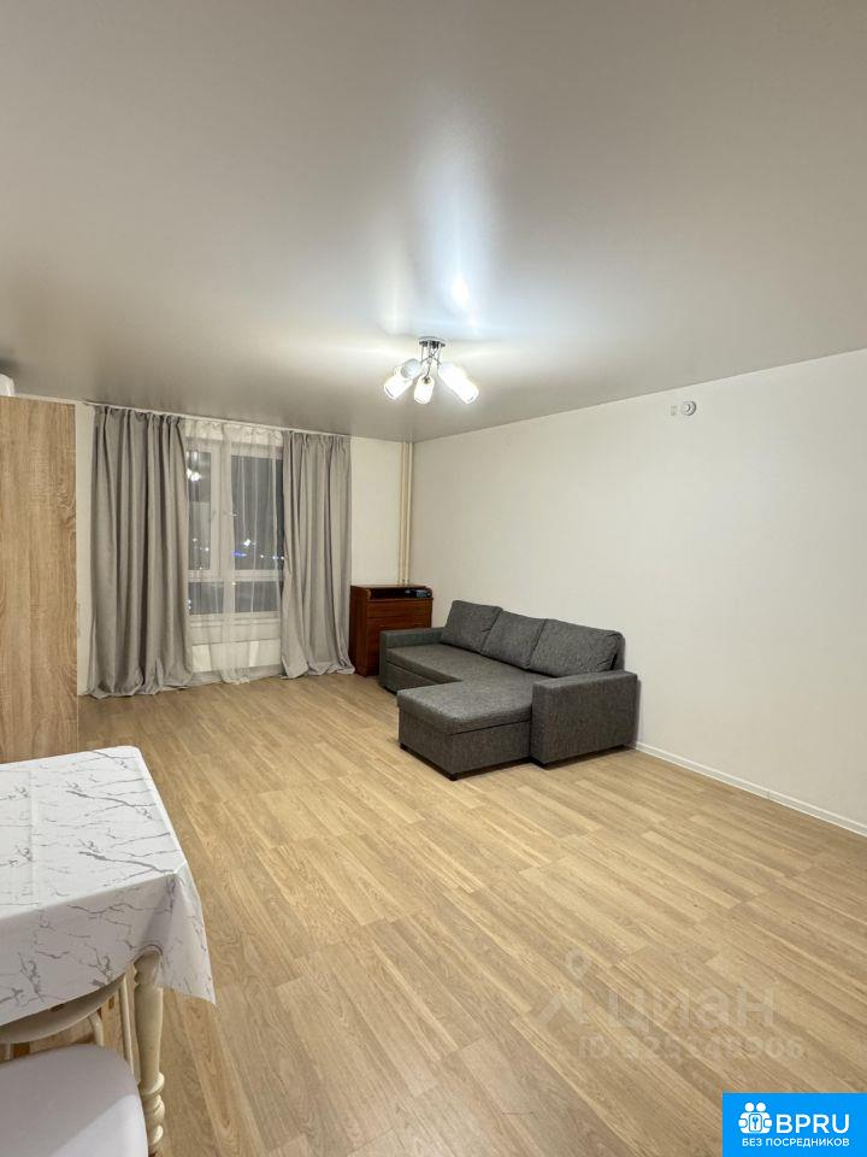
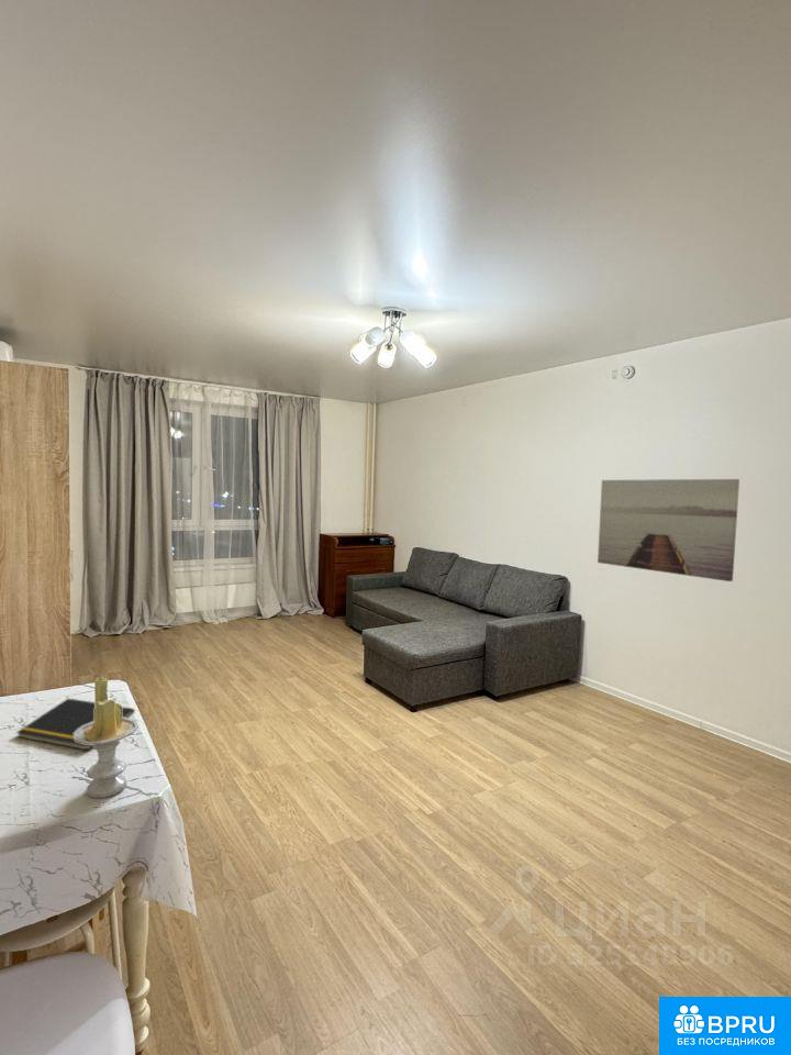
+ wall art [597,478,740,582]
+ candle [74,676,140,799]
+ notepad [15,698,136,751]
